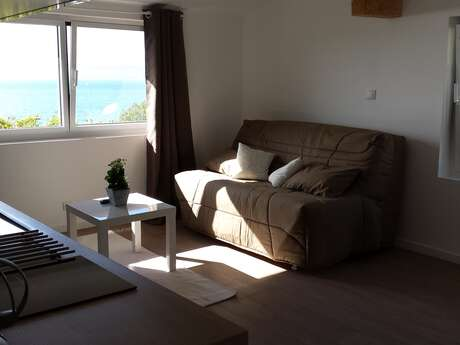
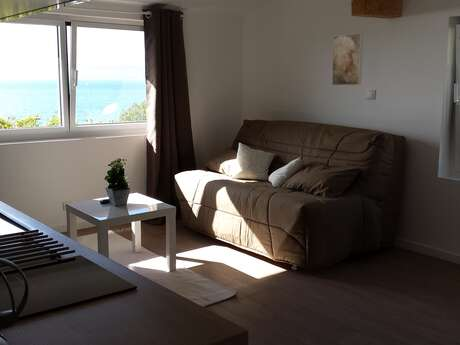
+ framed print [331,32,364,87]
